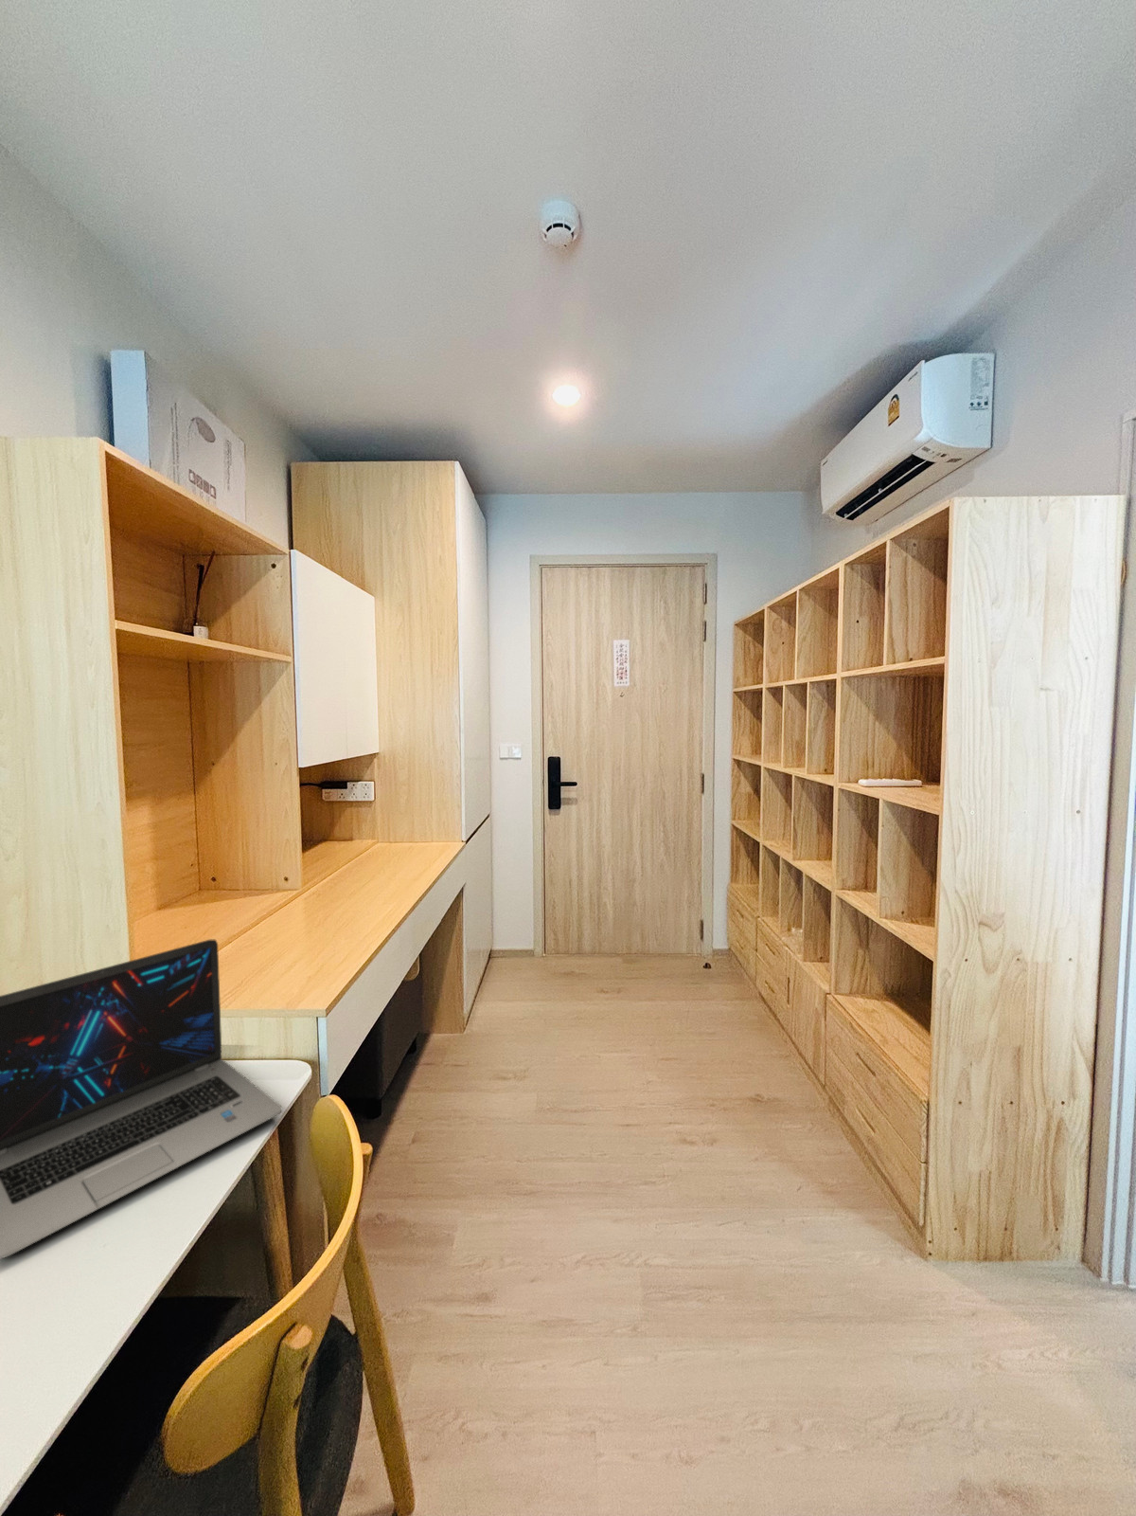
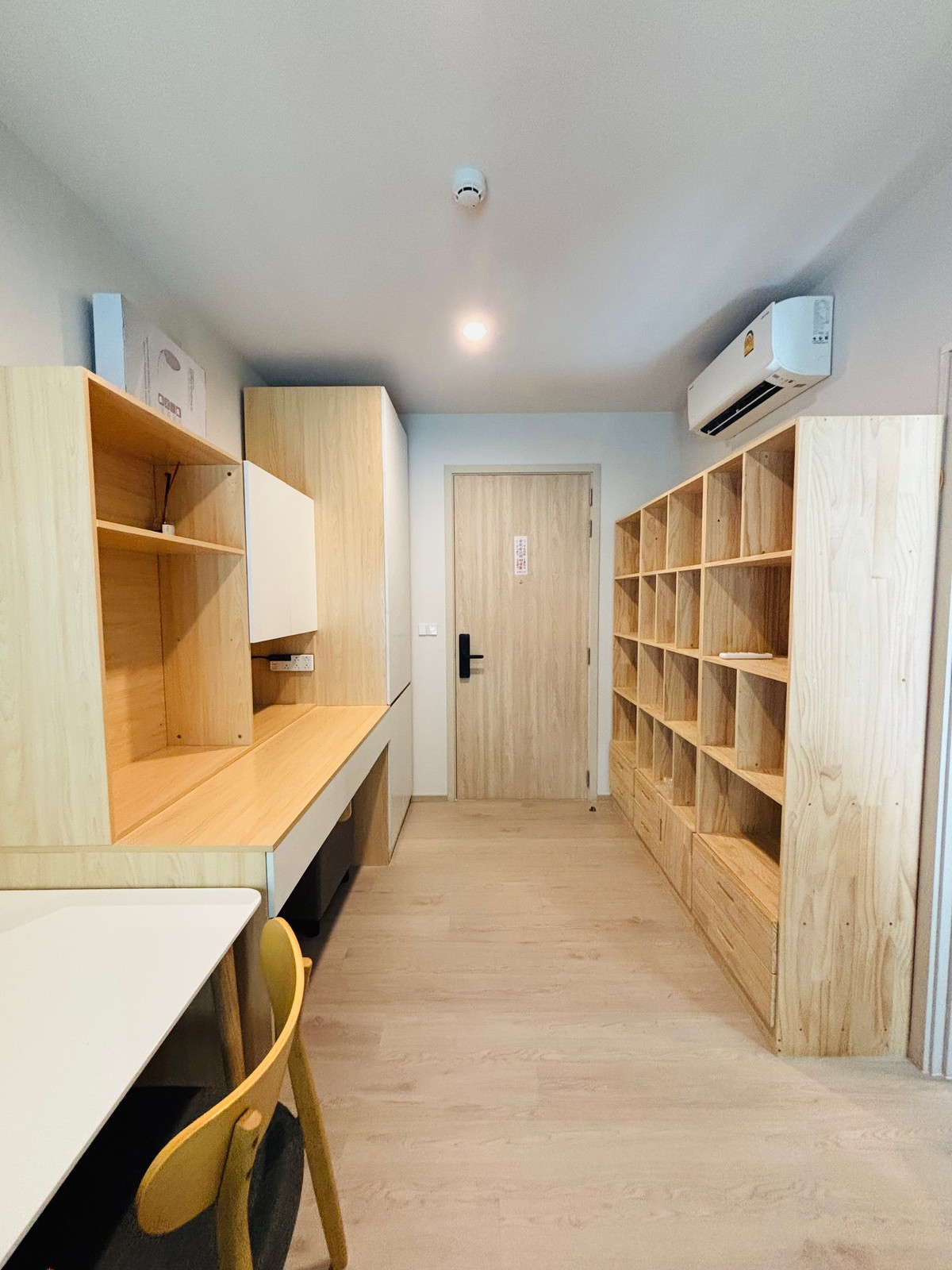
- laptop [0,939,284,1261]
